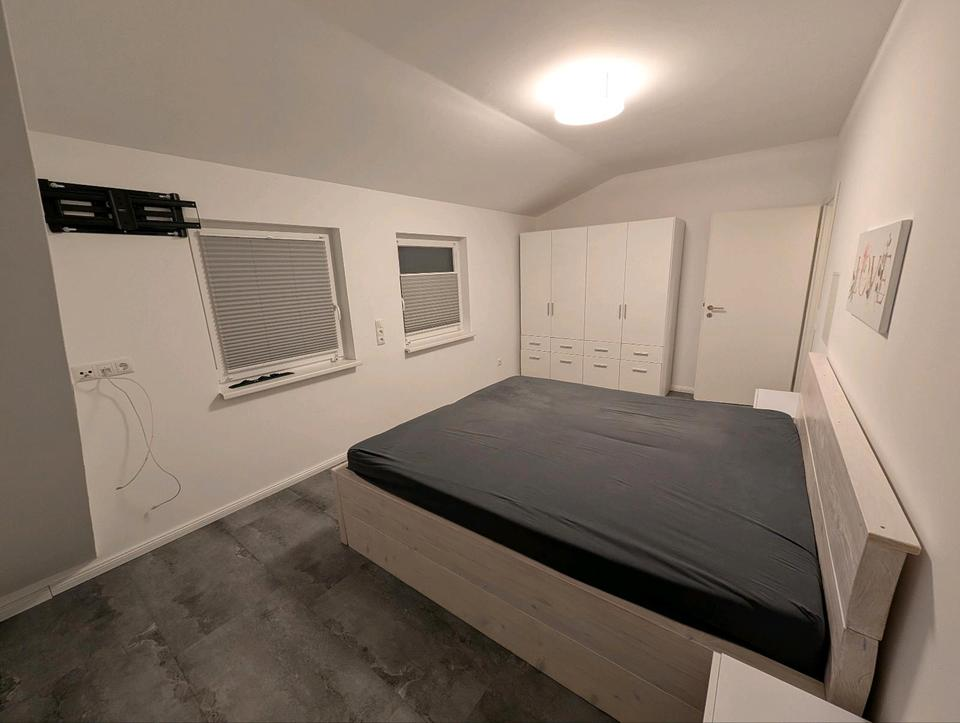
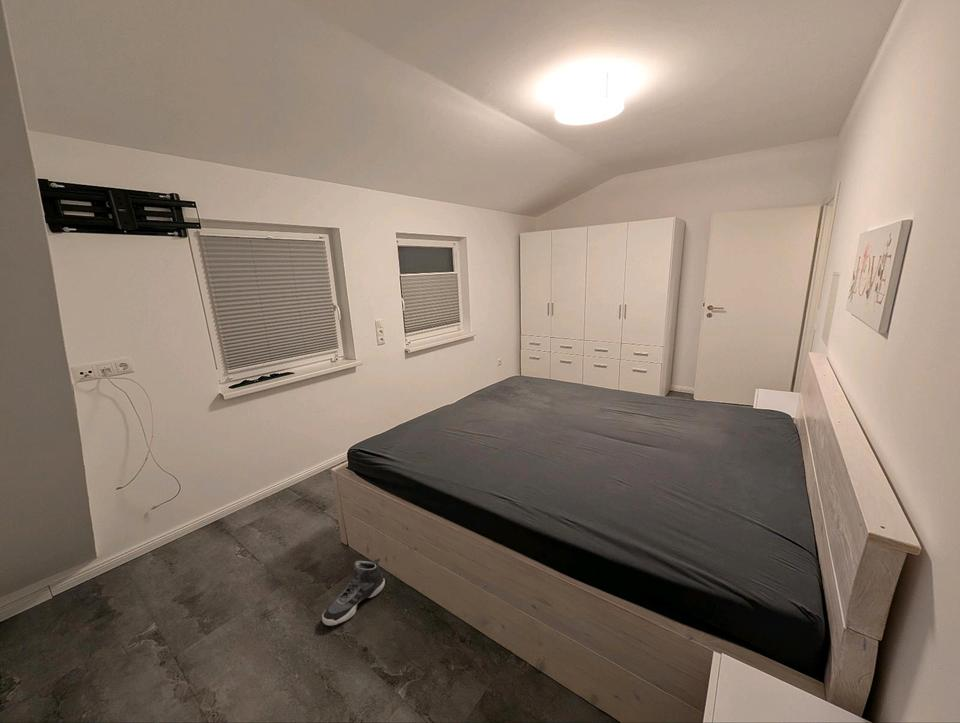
+ sneaker [321,557,386,626]
